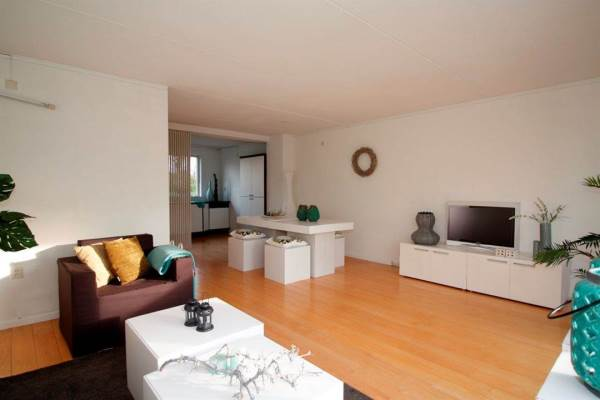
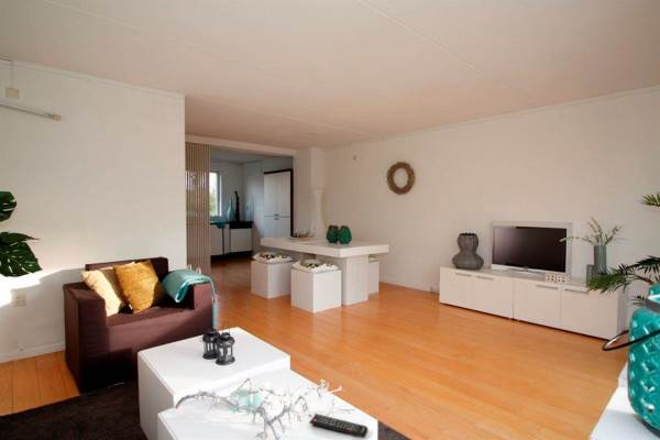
+ remote control [308,413,369,439]
